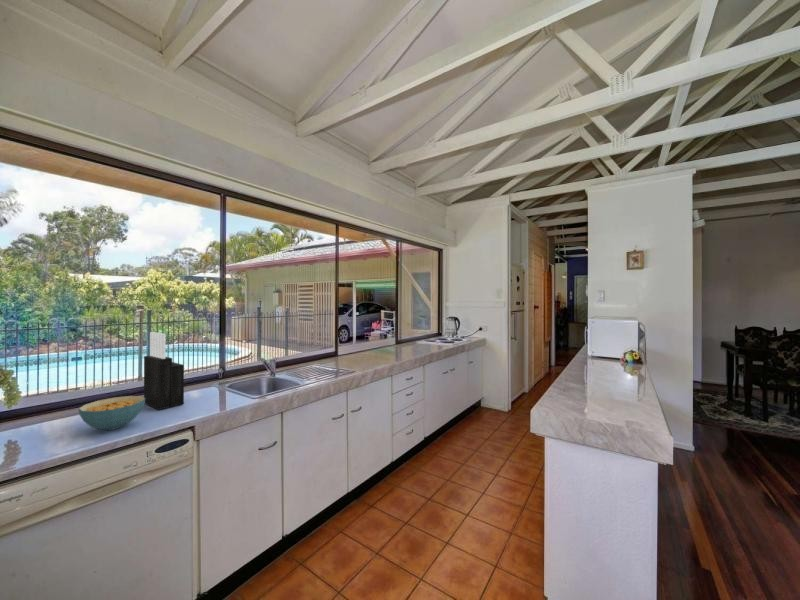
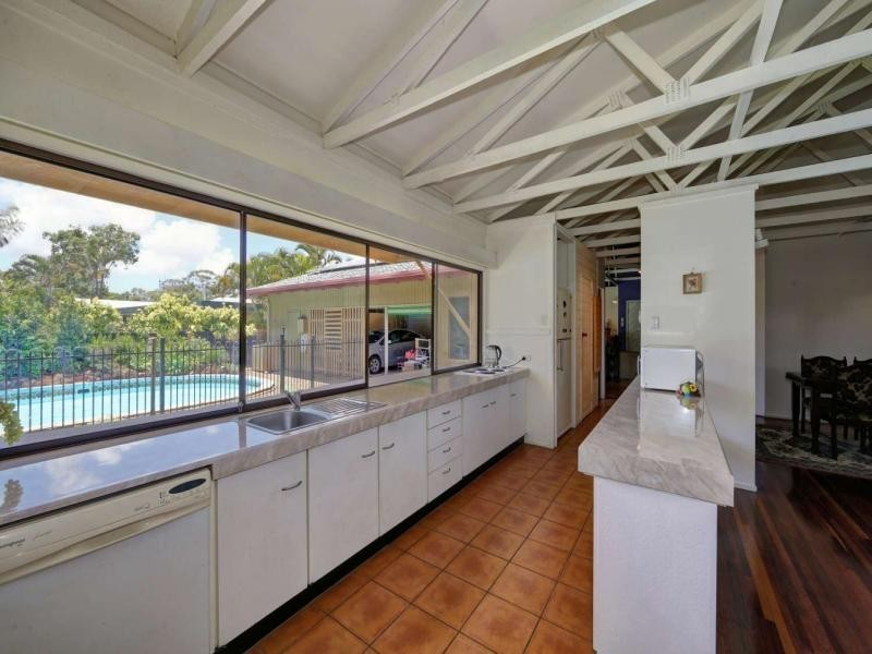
- knife block [143,331,185,411]
- cereal bowl [78,395,145,431]
